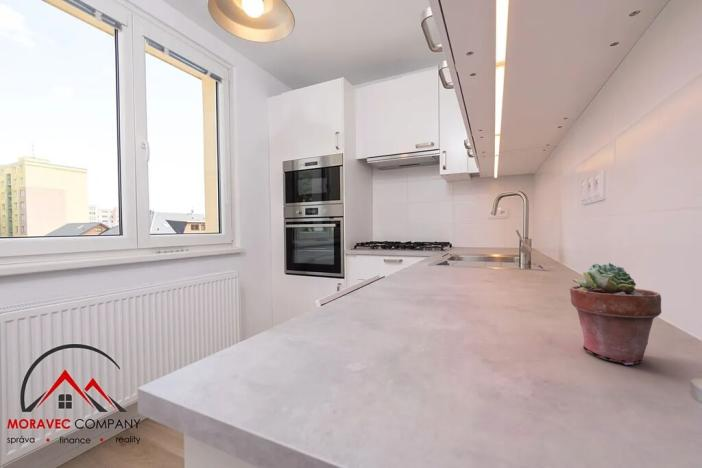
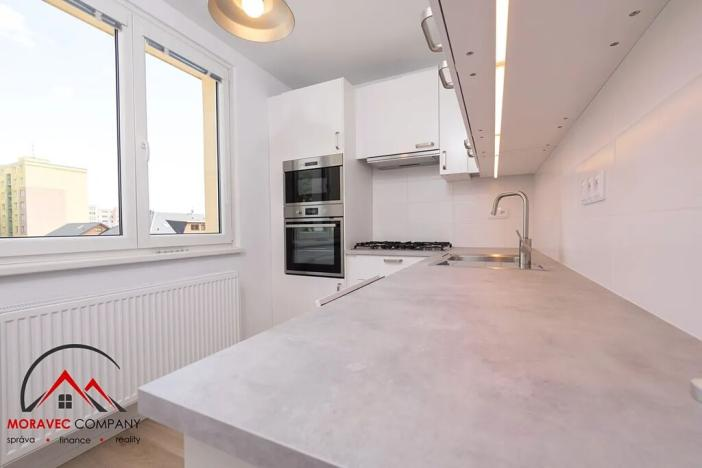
- potted succulent [569,262,663,366]
